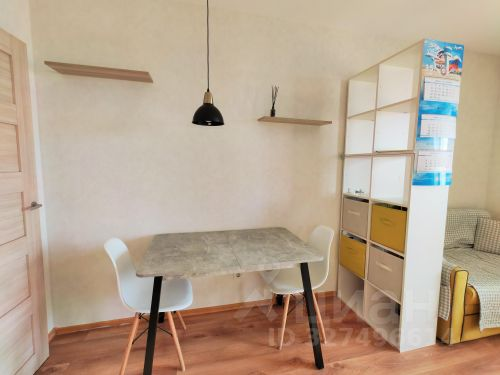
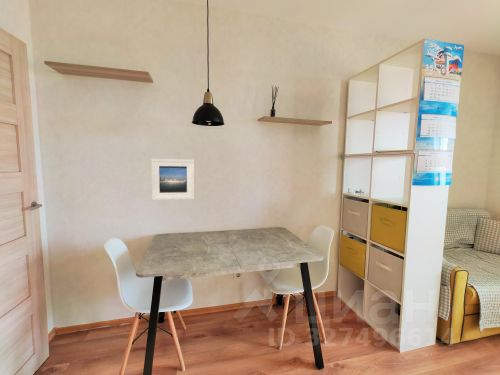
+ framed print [150,158,195,201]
